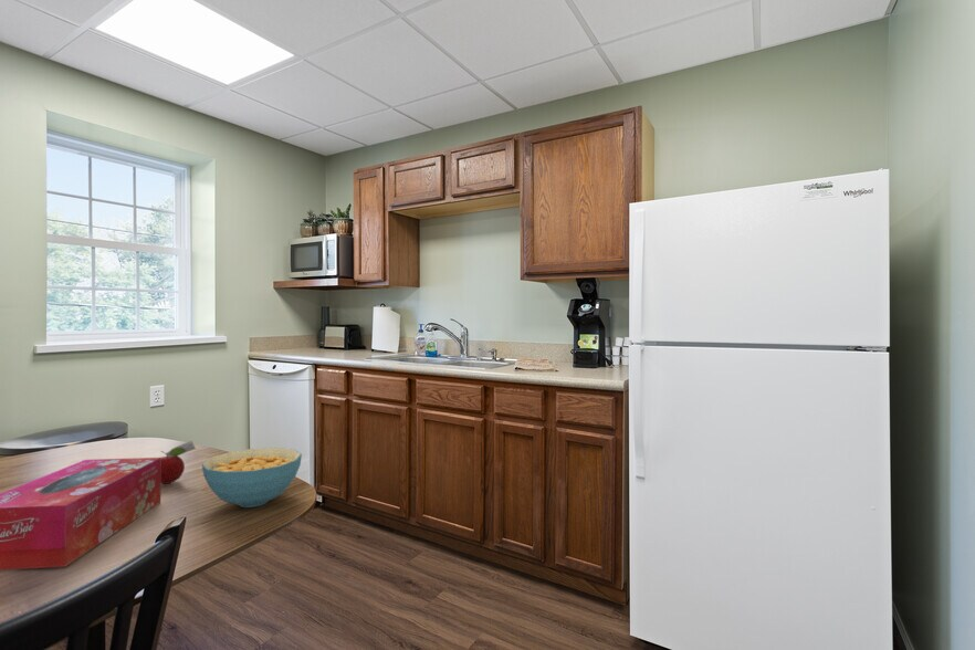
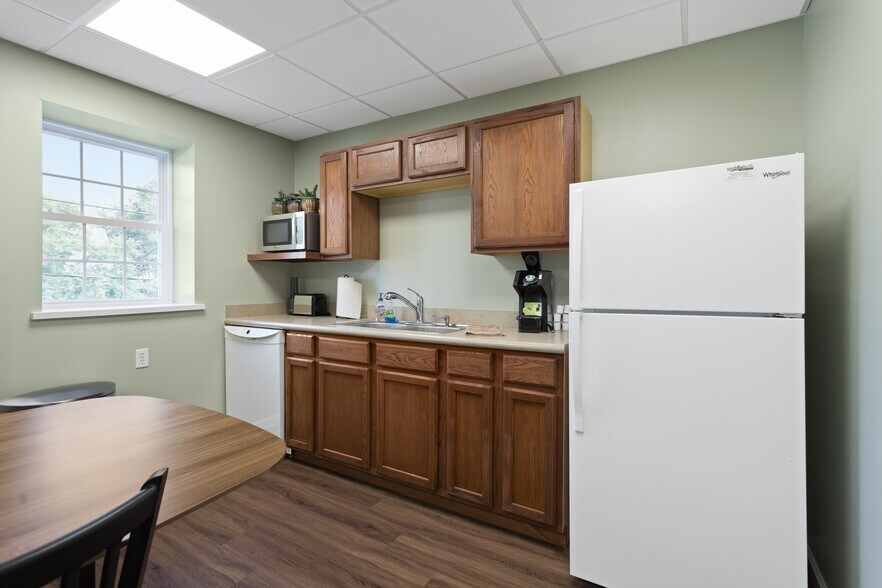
- cereal bowl [201,447,303,509]
- fruit [159,440,197,485]
- tissue box [0,457,161,572]
